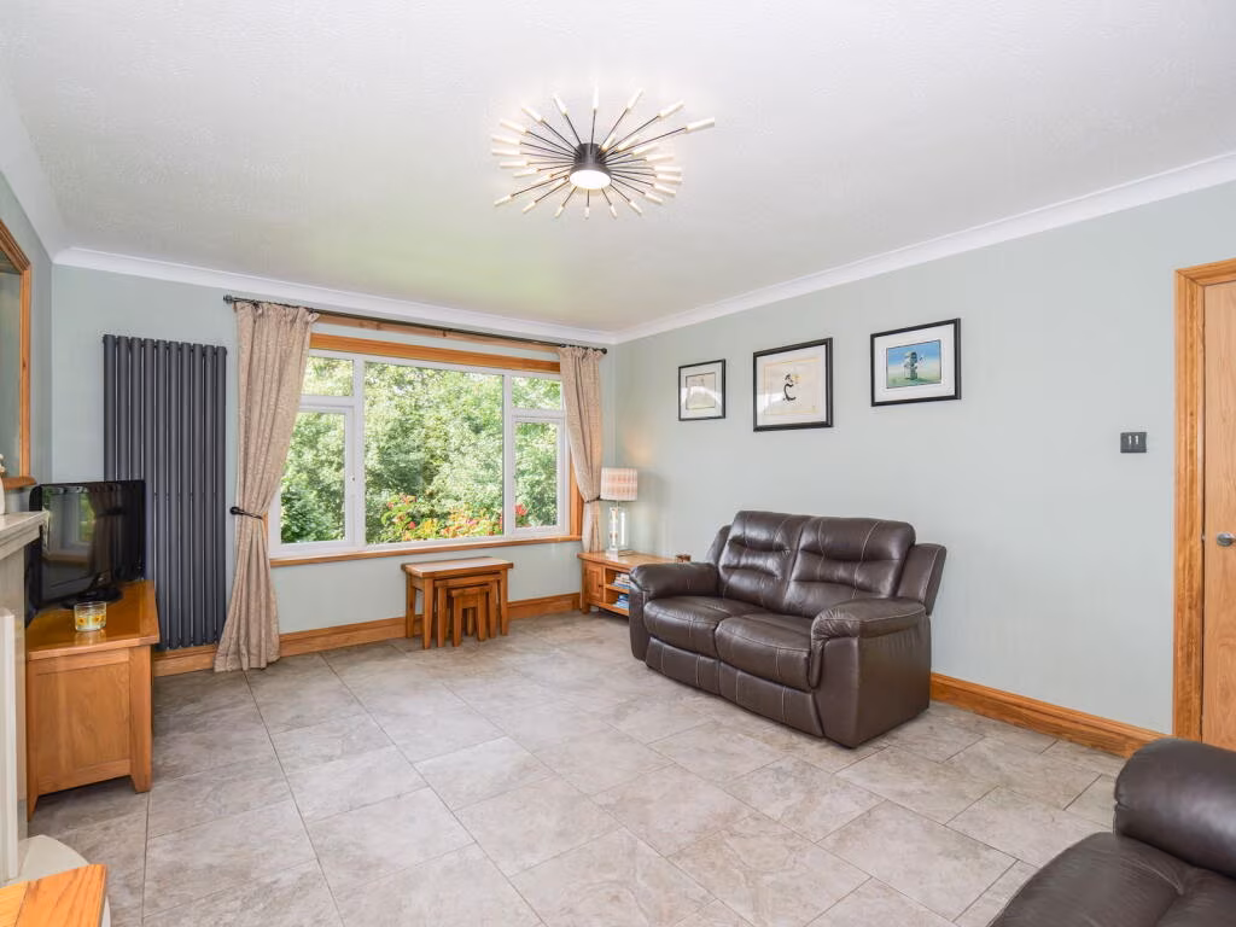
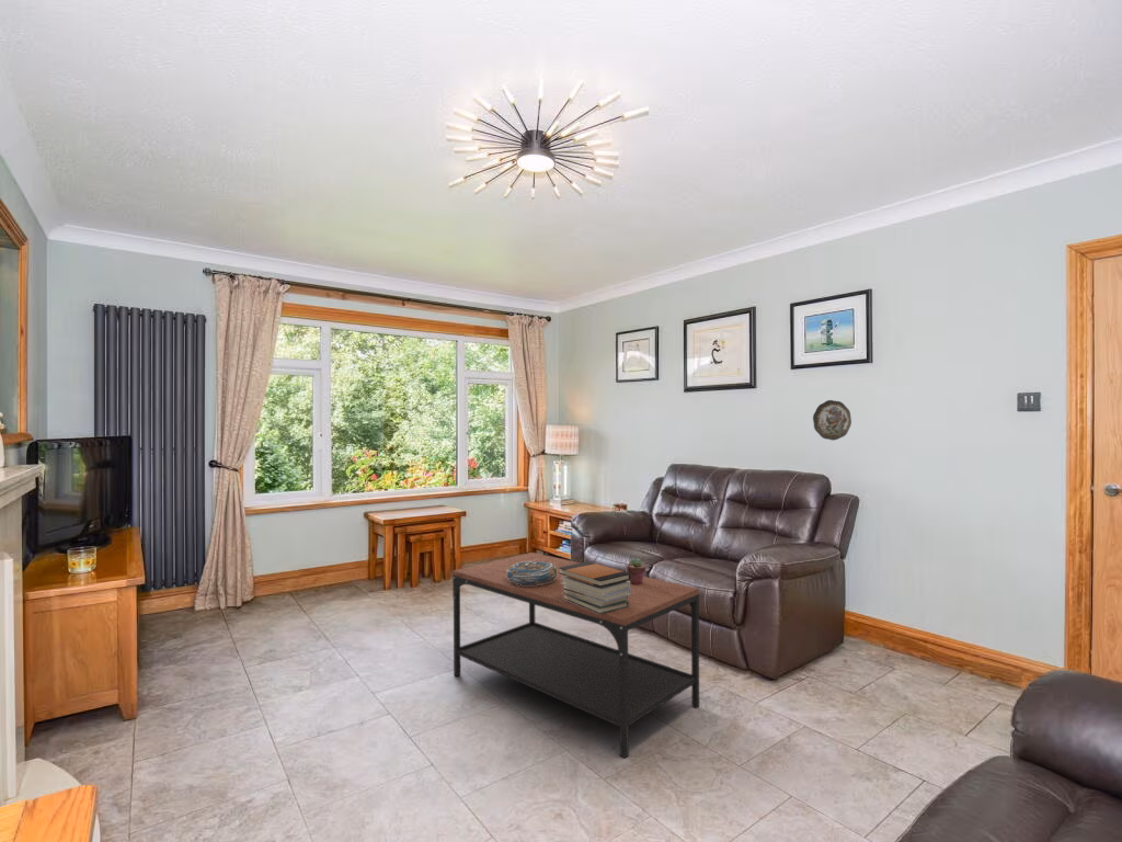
+ decorative bowl [506,561,558,585]
+ coffee table [451,551,700,760]
+ potted succulent [626,557,646,584]
+ decorative plate [812,399,852,442]
+ book stack [558,560,631,614]
